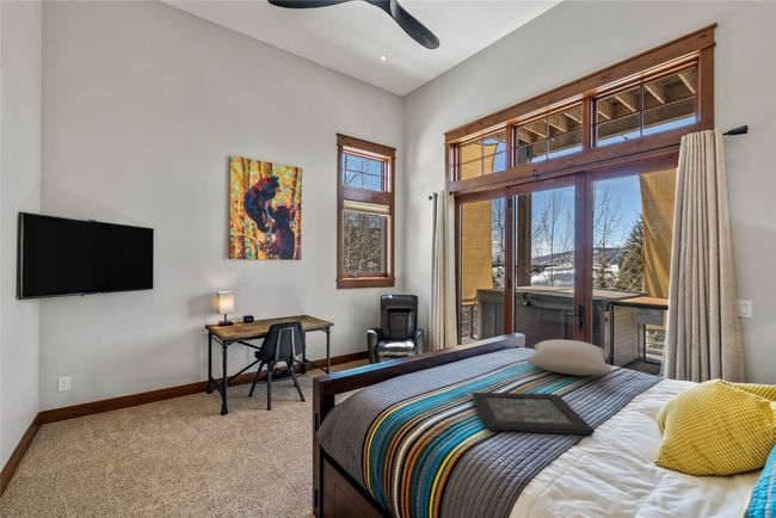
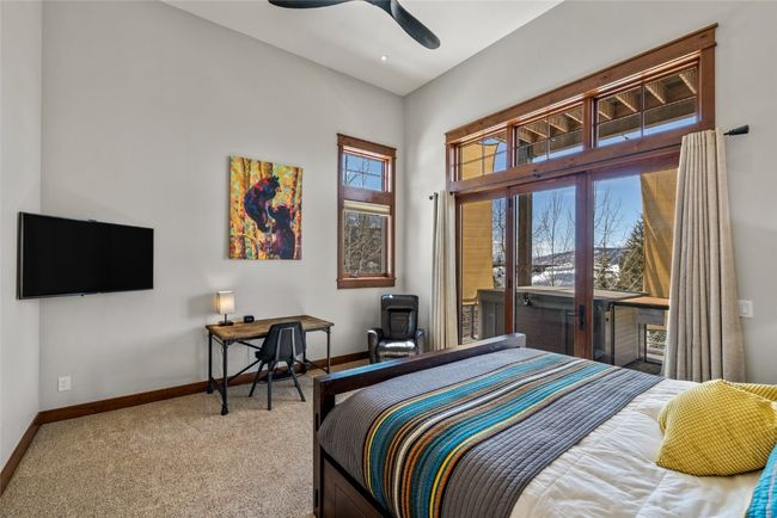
- decorative tray [470,391,596,437]
- pillow [526,339,614,376]
